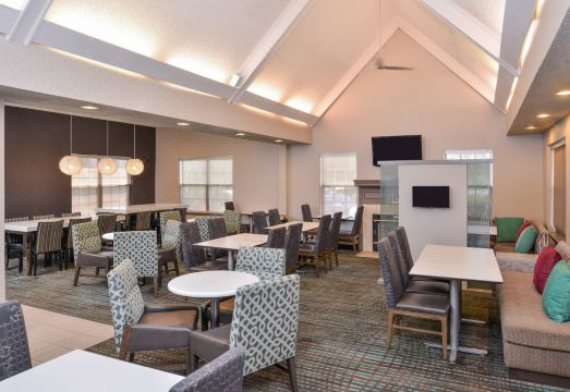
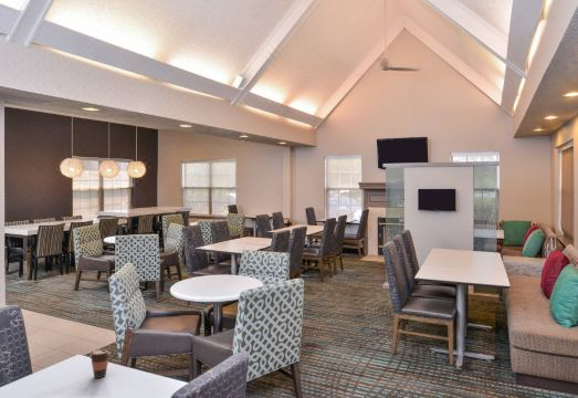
+ coffee cup [88,348,112,379]
